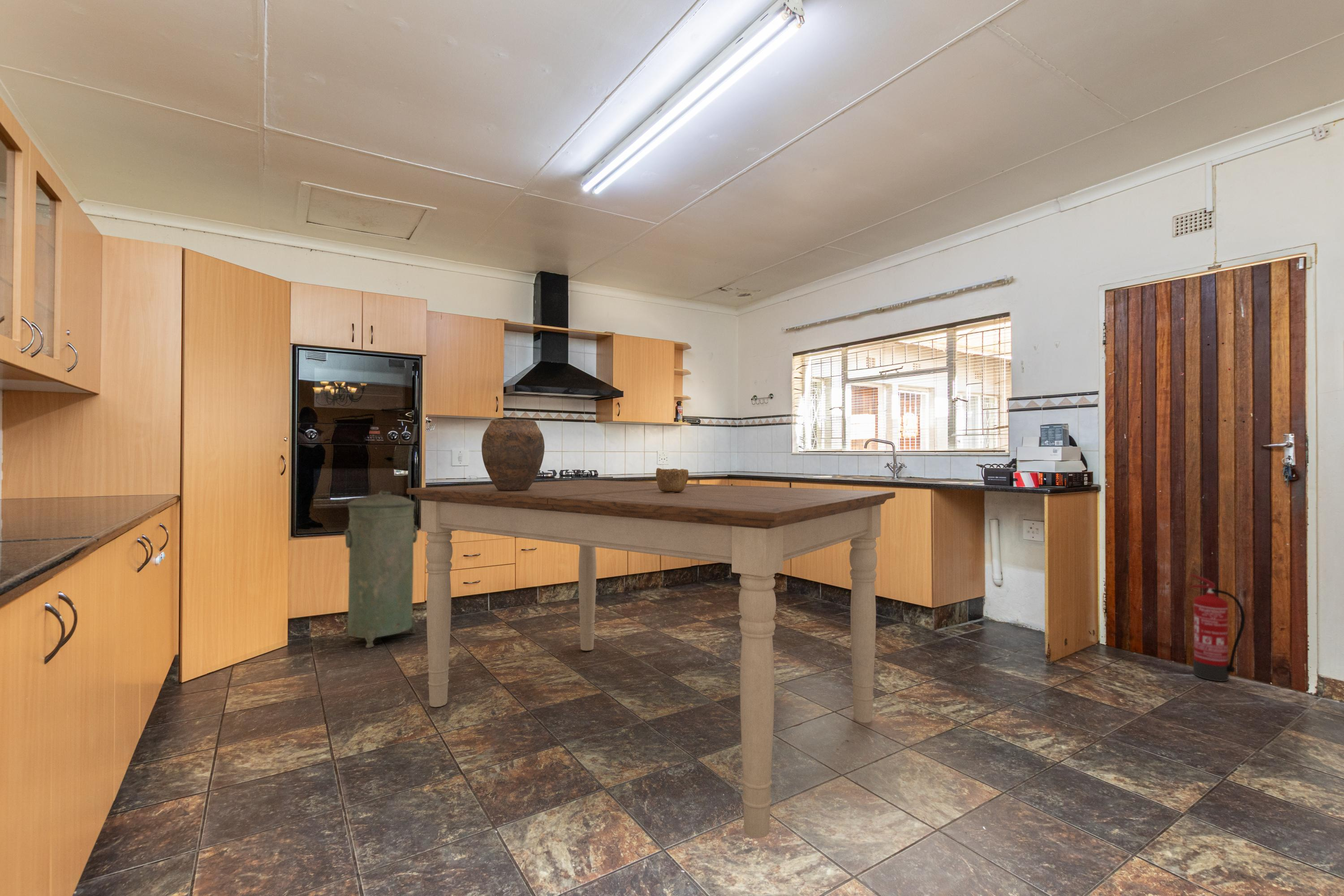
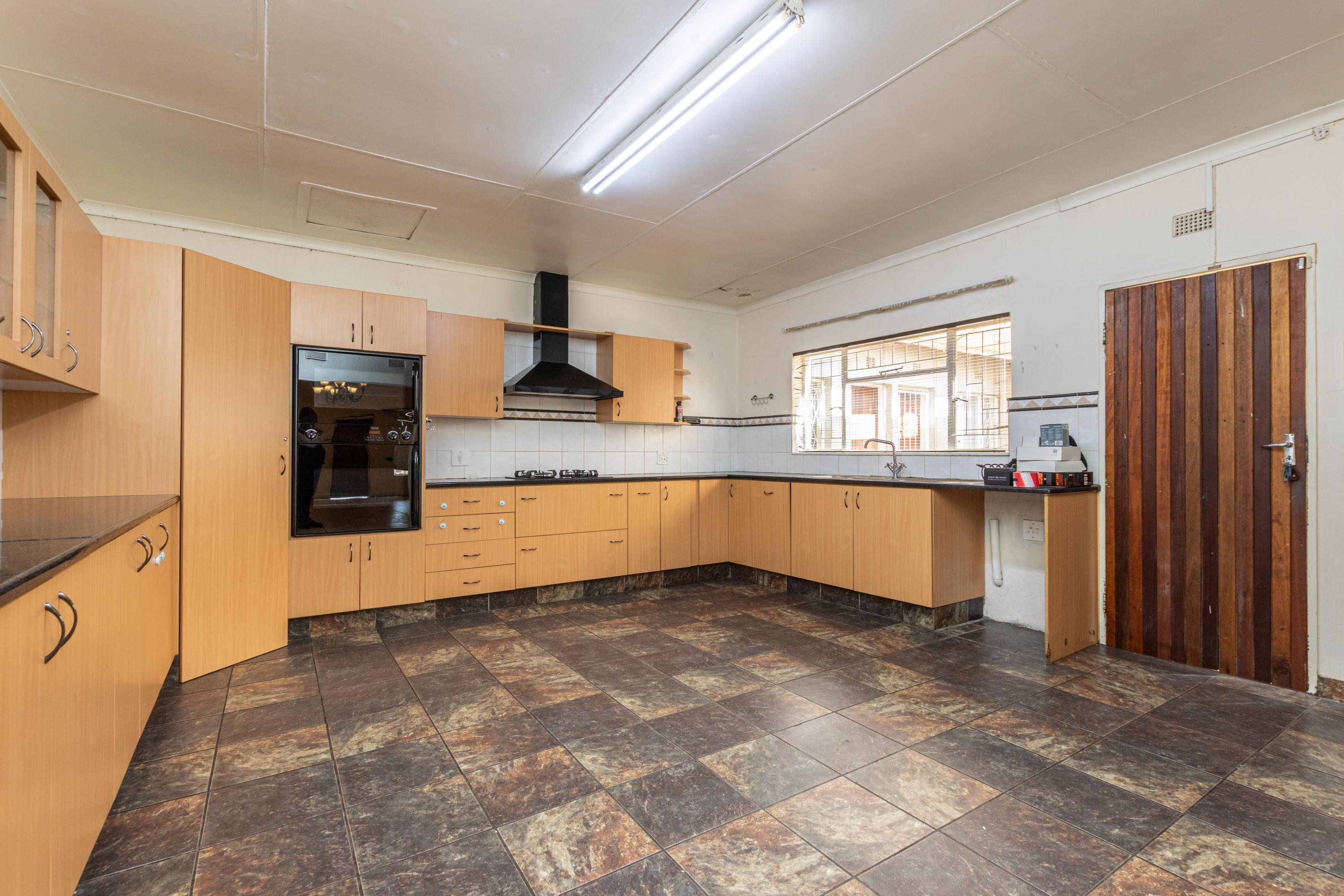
- vase [481,419,545,491]
- trash can [344,490,418,649]
- bowl [655,467,689,492]
- dining table [406,479,896,839]
- fire extinguisher [1189,573,1245,682]
